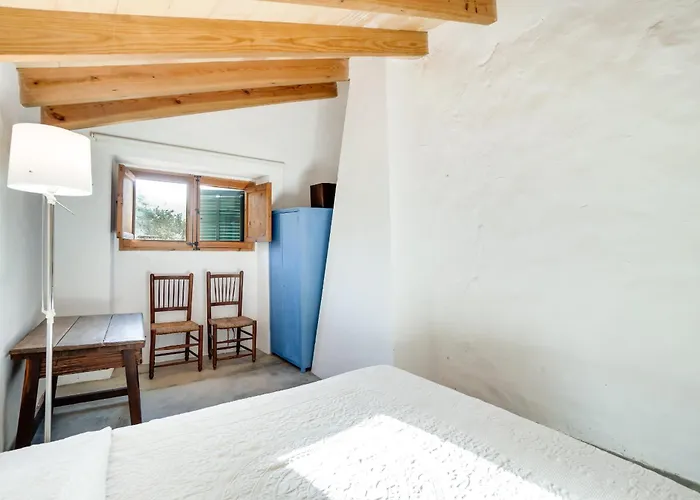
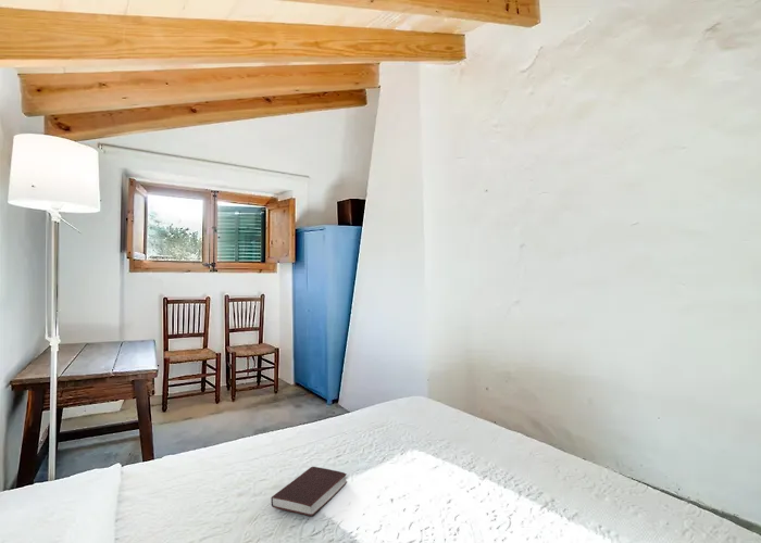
+ book [270,466,348,517]
